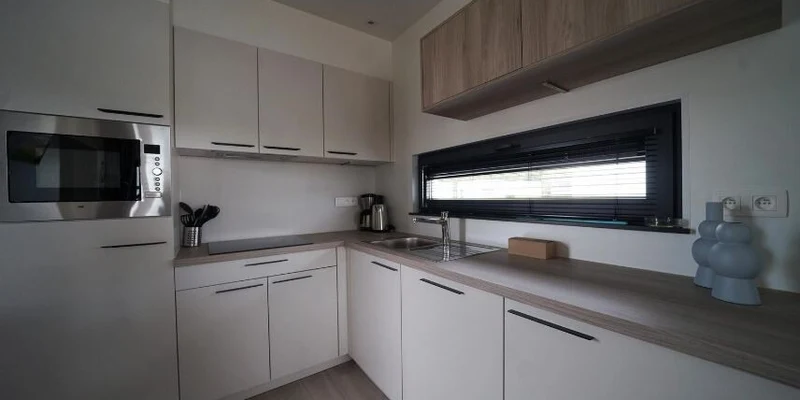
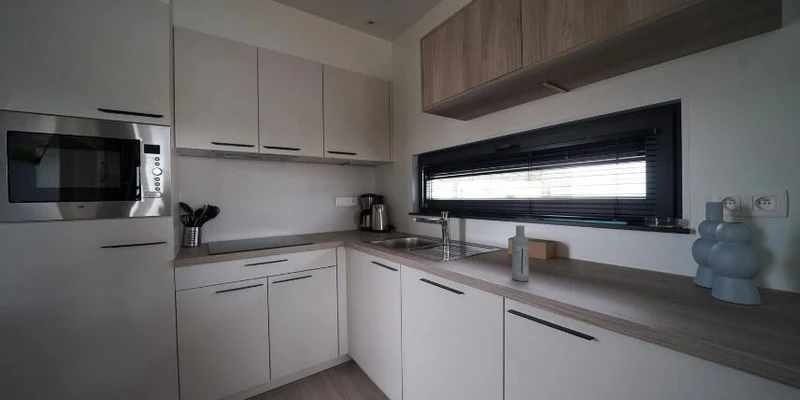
+ bottle [511,224,530,282]
